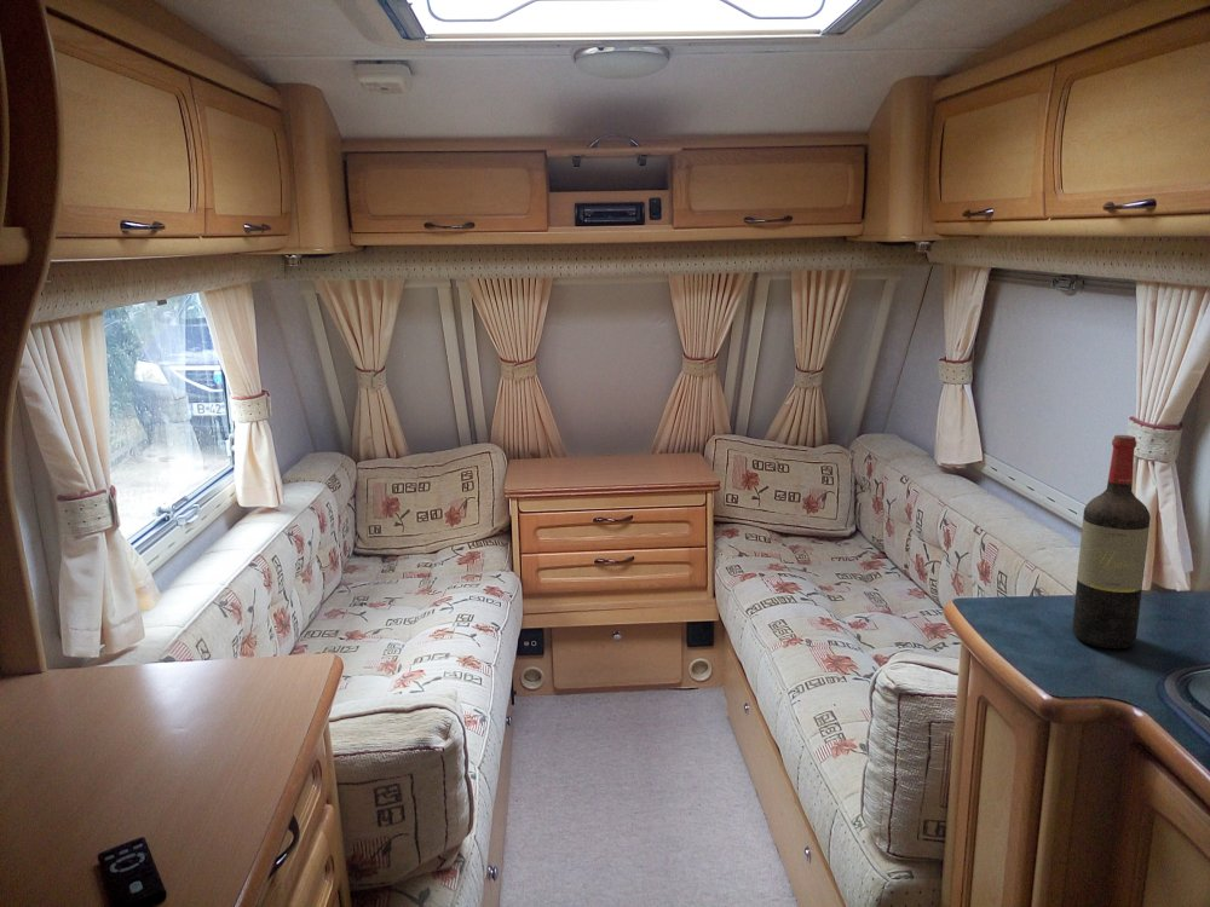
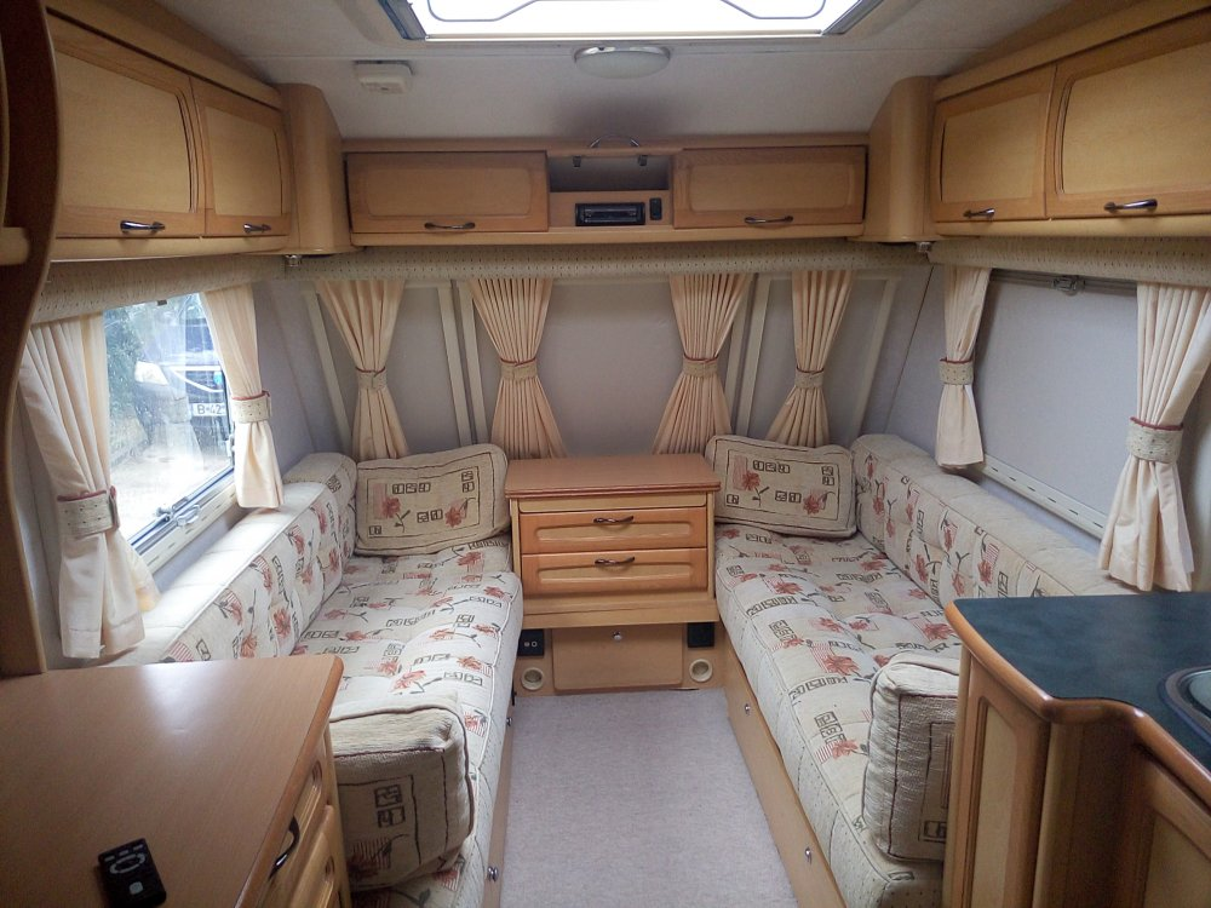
- wine bottle [1071,434,1152,649]
